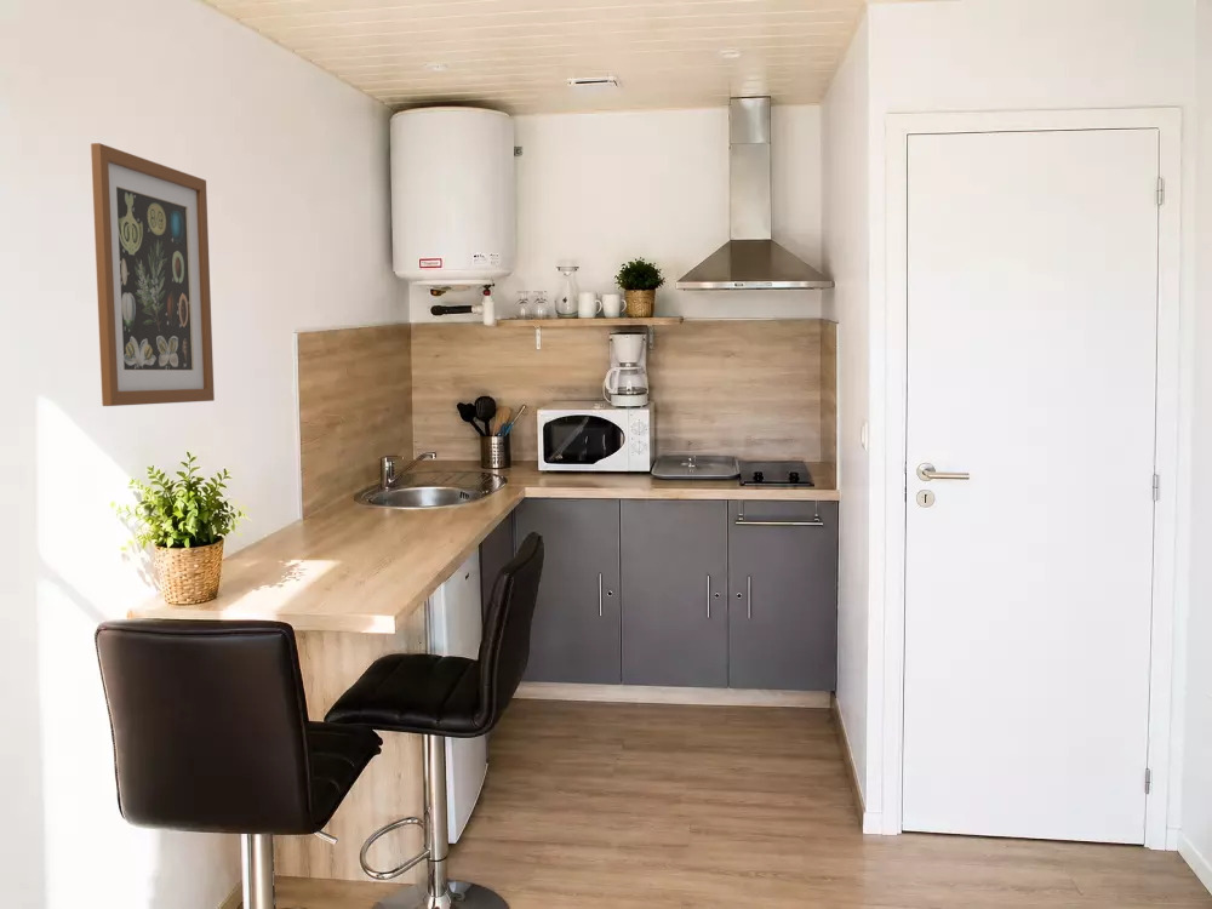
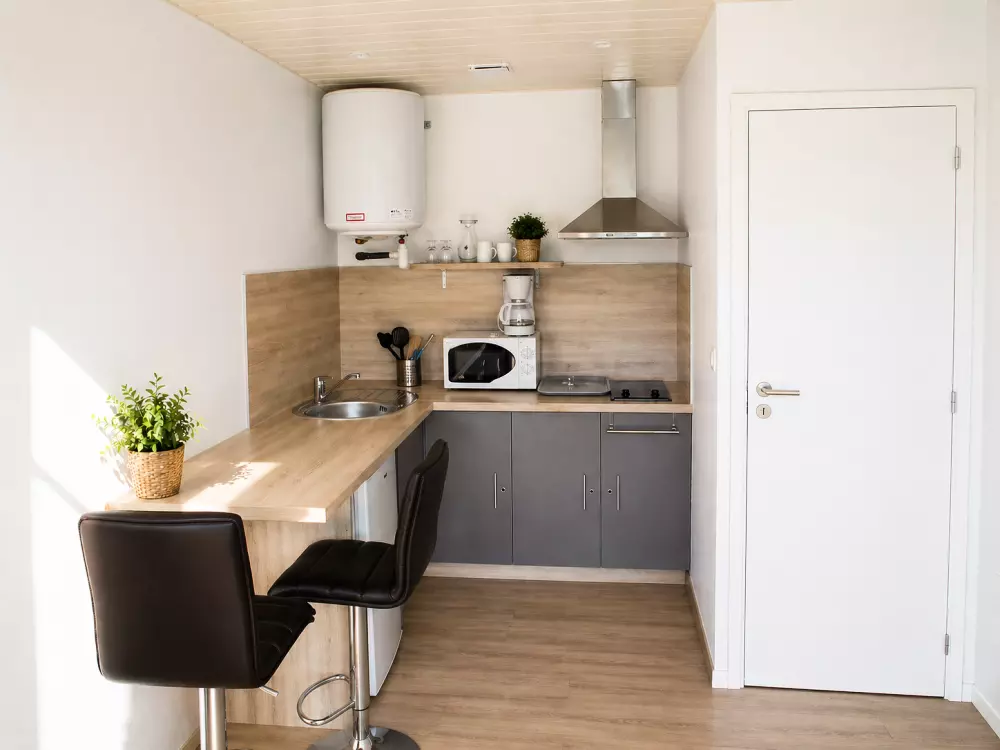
- wall art [90,142,216,407]
